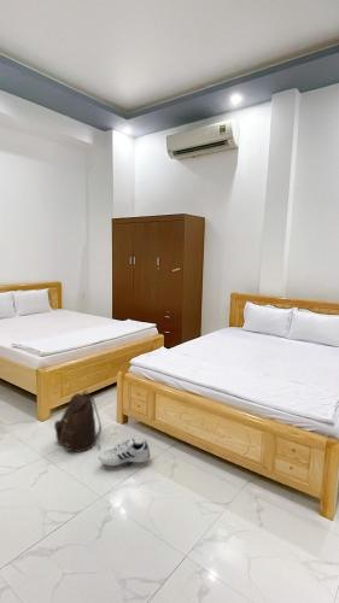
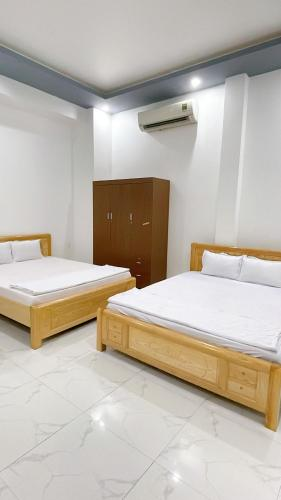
- shoe [98,437,152,468]
- backpack [53,390,103,453]
